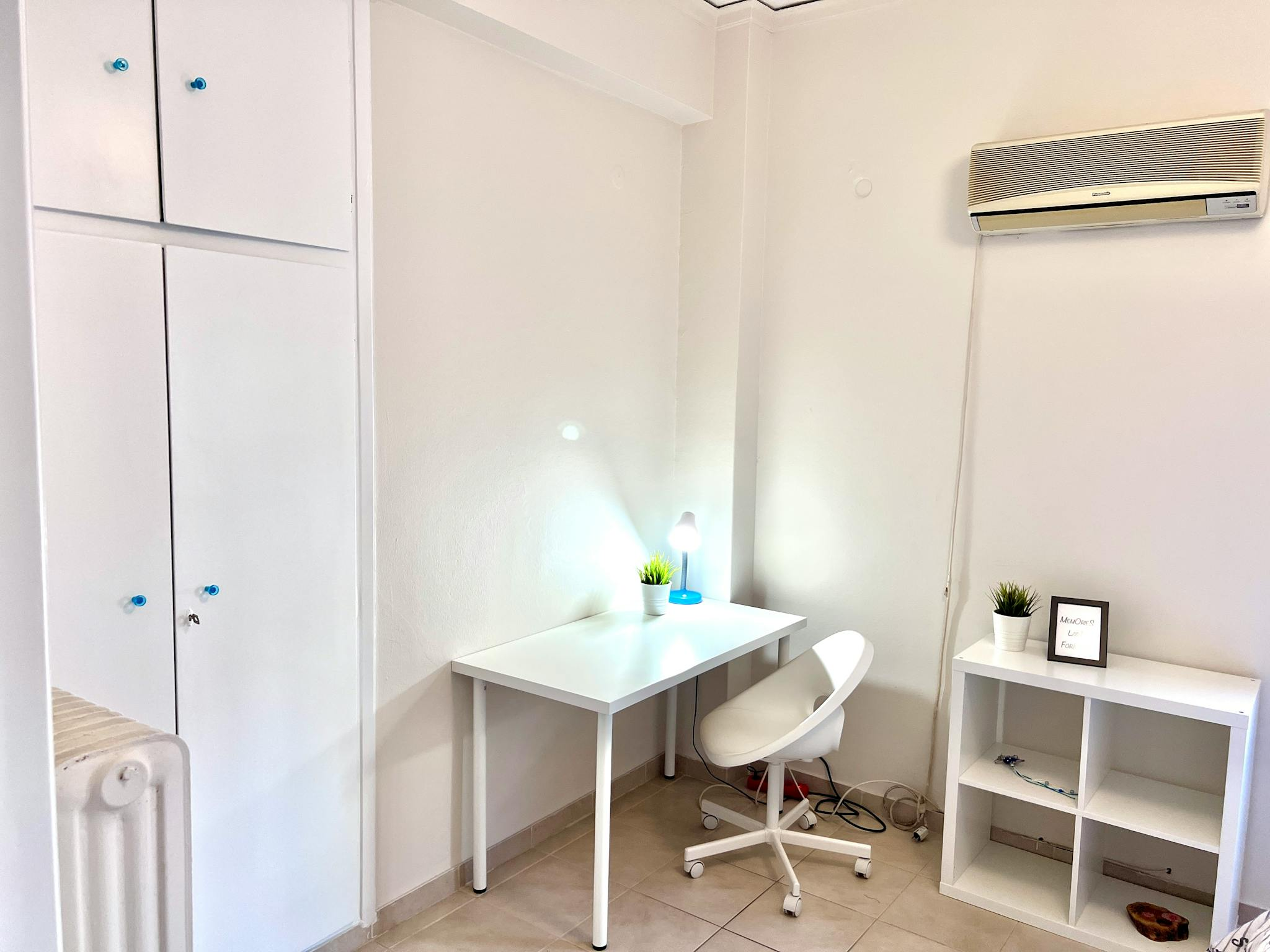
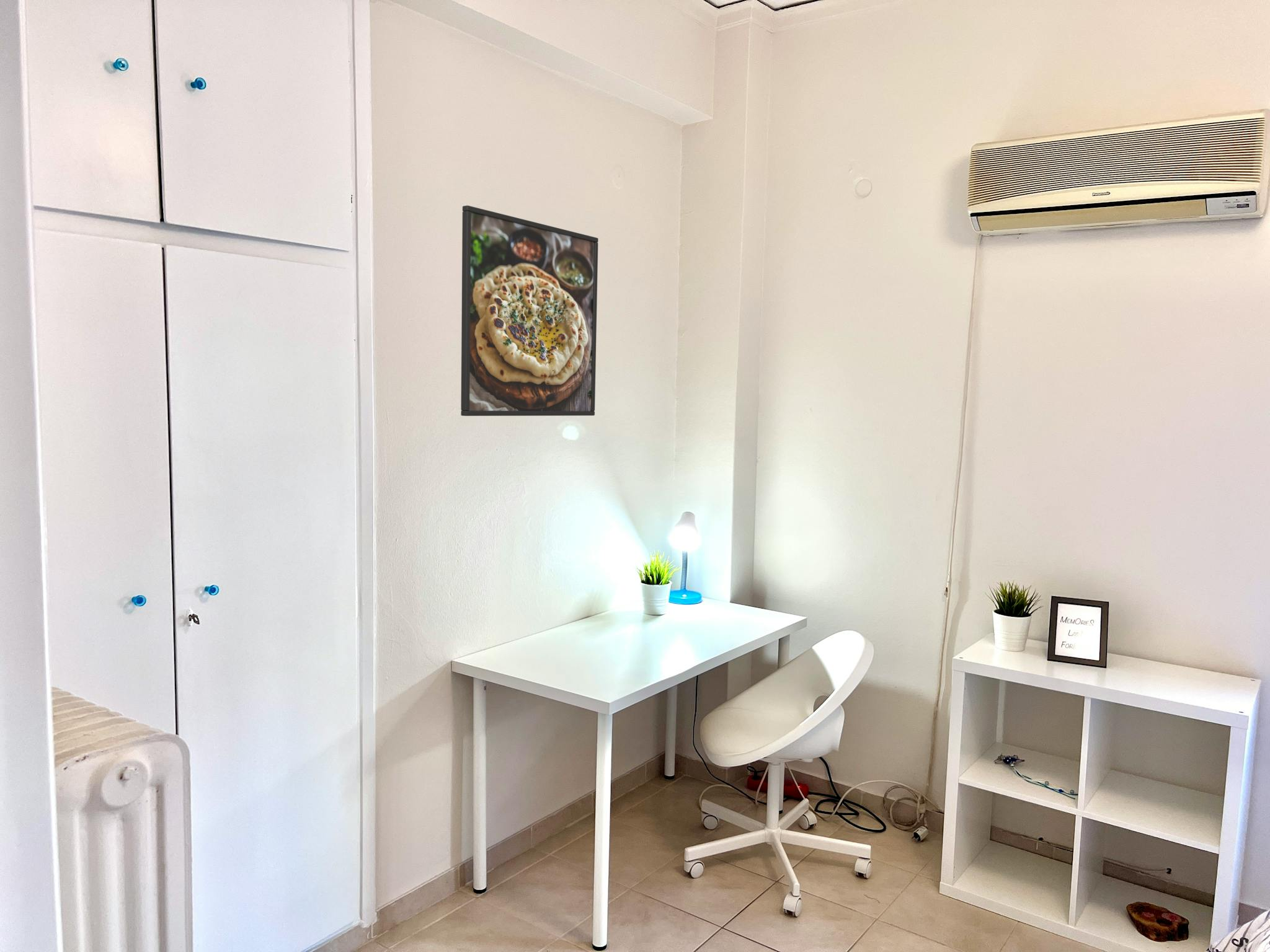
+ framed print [460,205,599,417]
